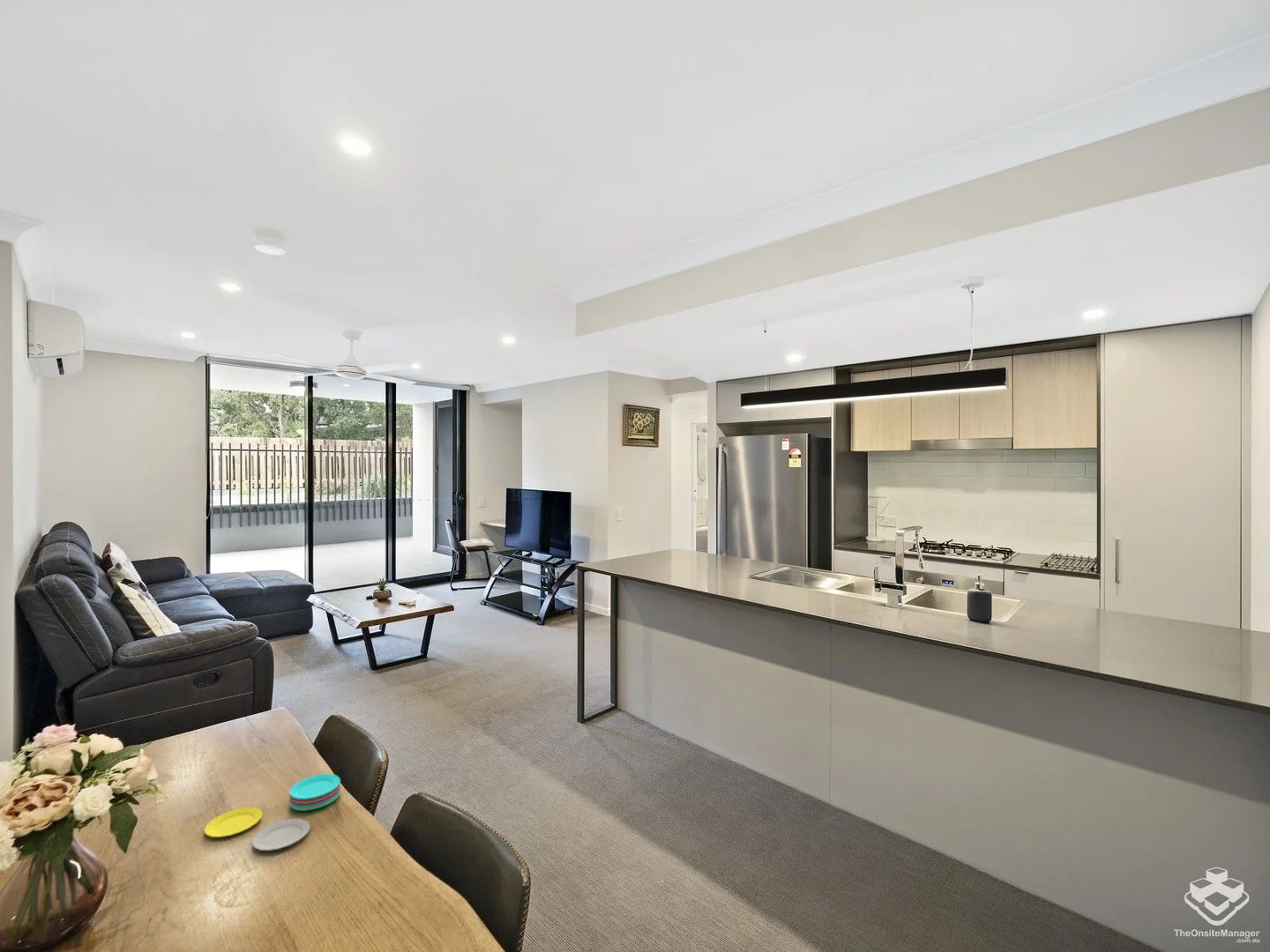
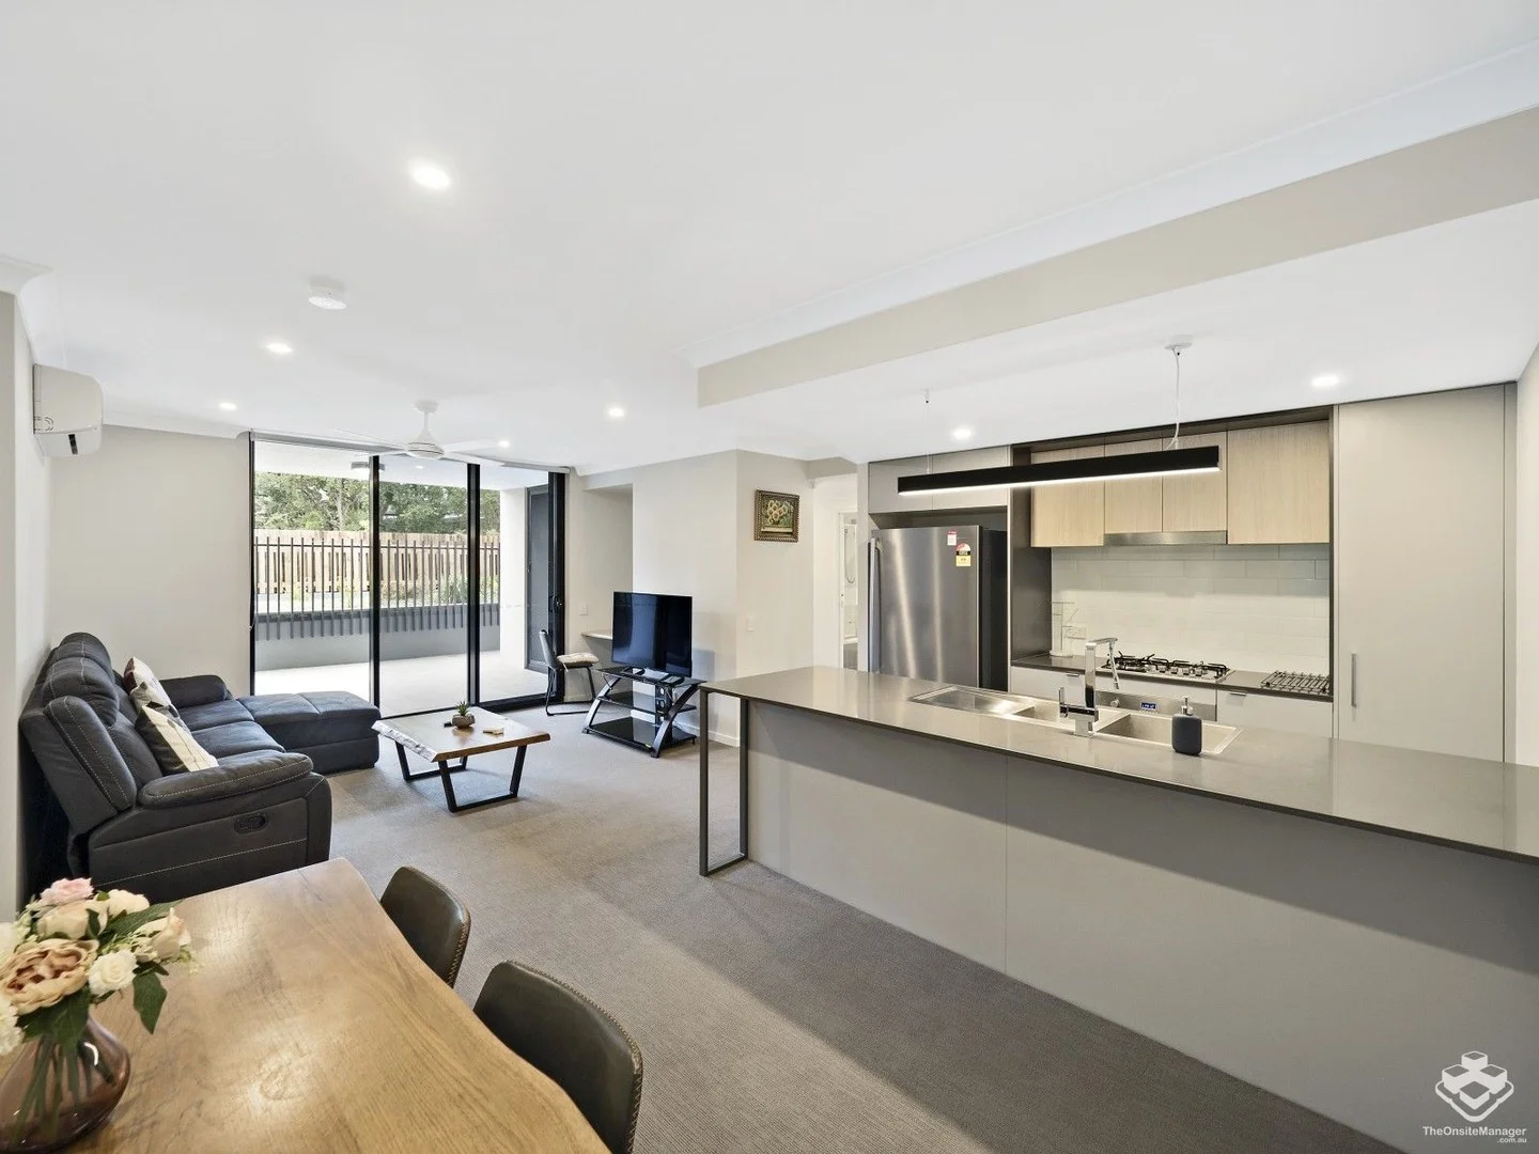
- plate [204,773,341,852]
